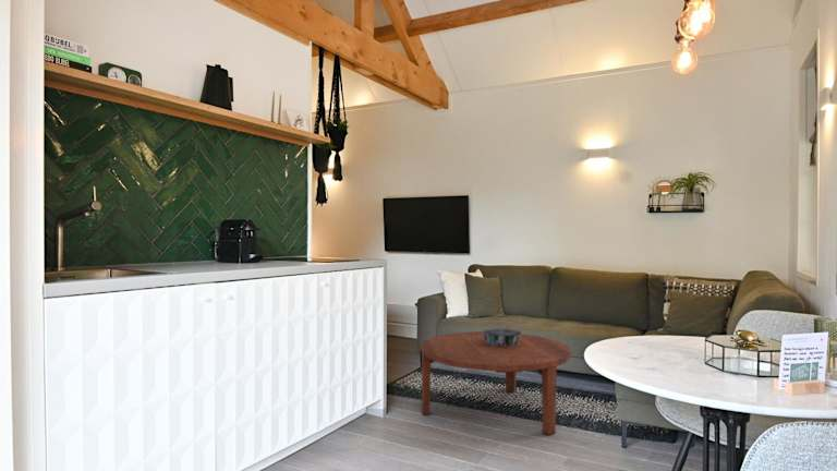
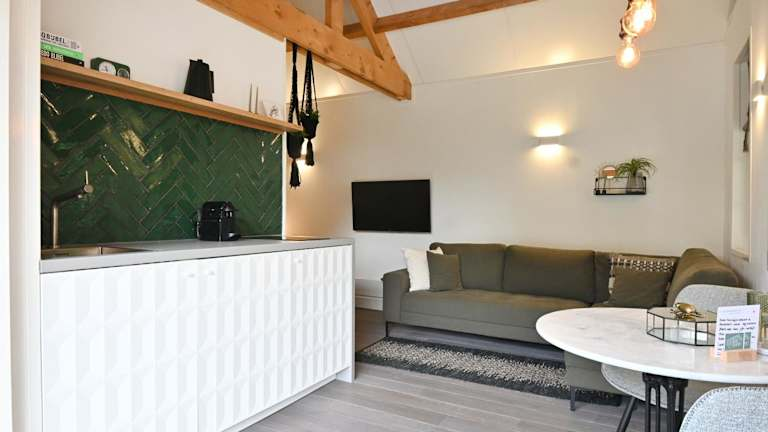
- decorative bowl [481,327,522,347]
- coffee table [421,330,572,436]
